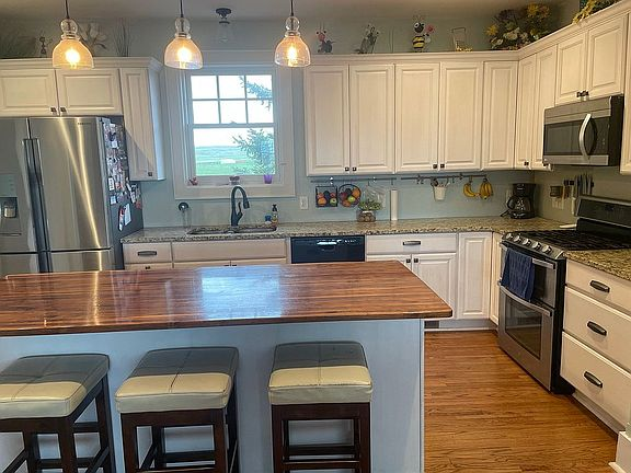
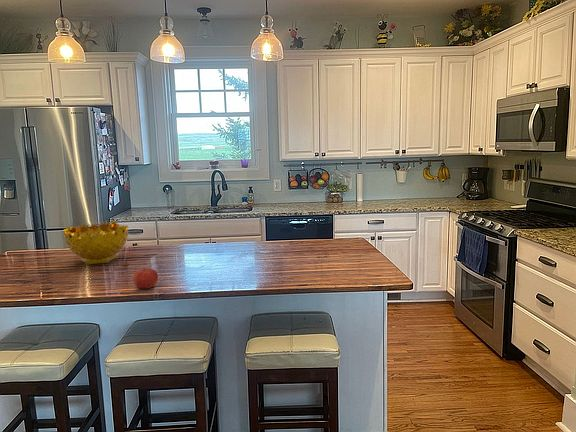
+ fruit [132,267,159,290]
+ decorative bowl [63,220,129,266]
